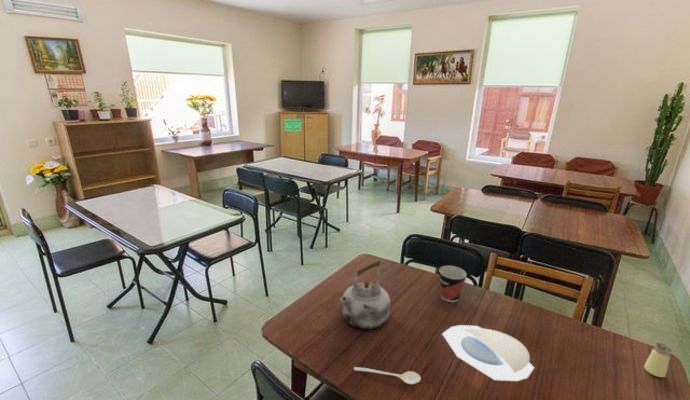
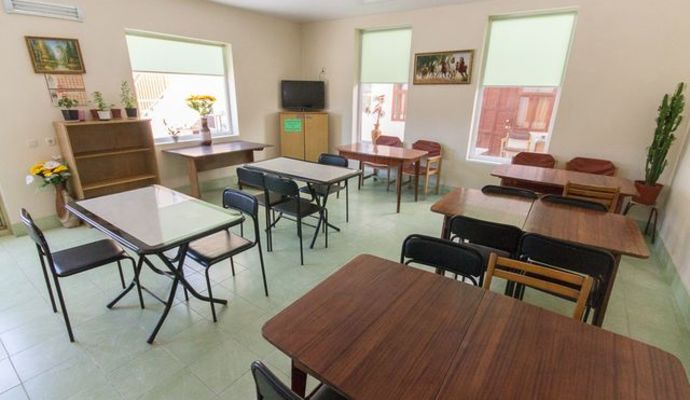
- kettle [339,258,391,330]
- plate [441,324,535,382]
- cup [438,265,468,303]
- stirrer [353,366,422,385]
- saltshaker [643,342,673,378]
